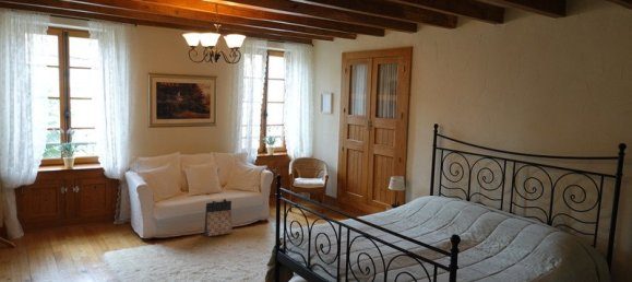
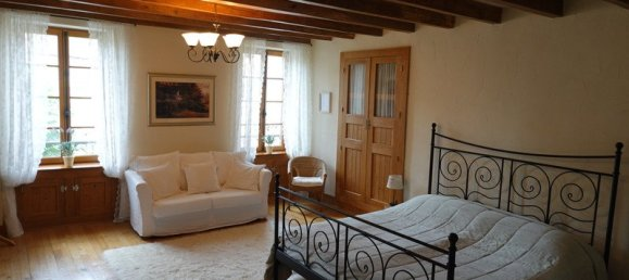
- bag [203,198,234,237]
